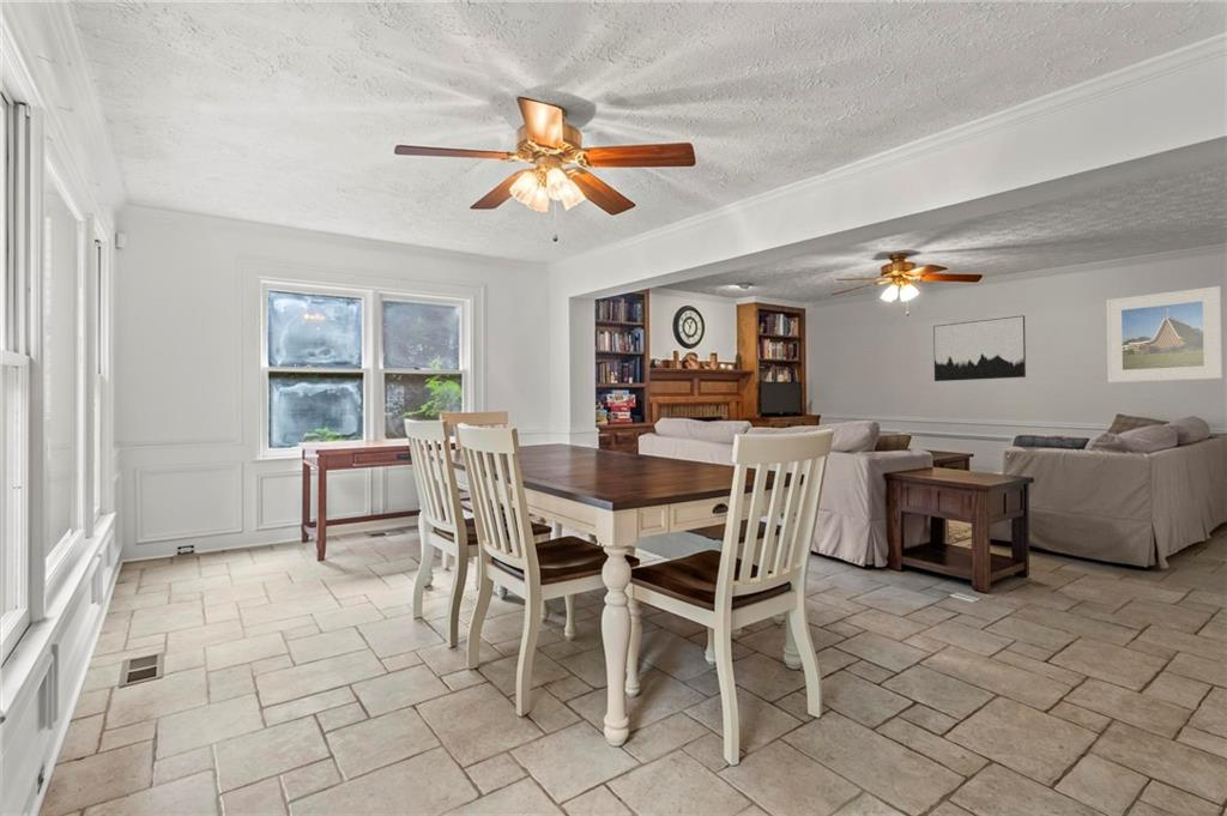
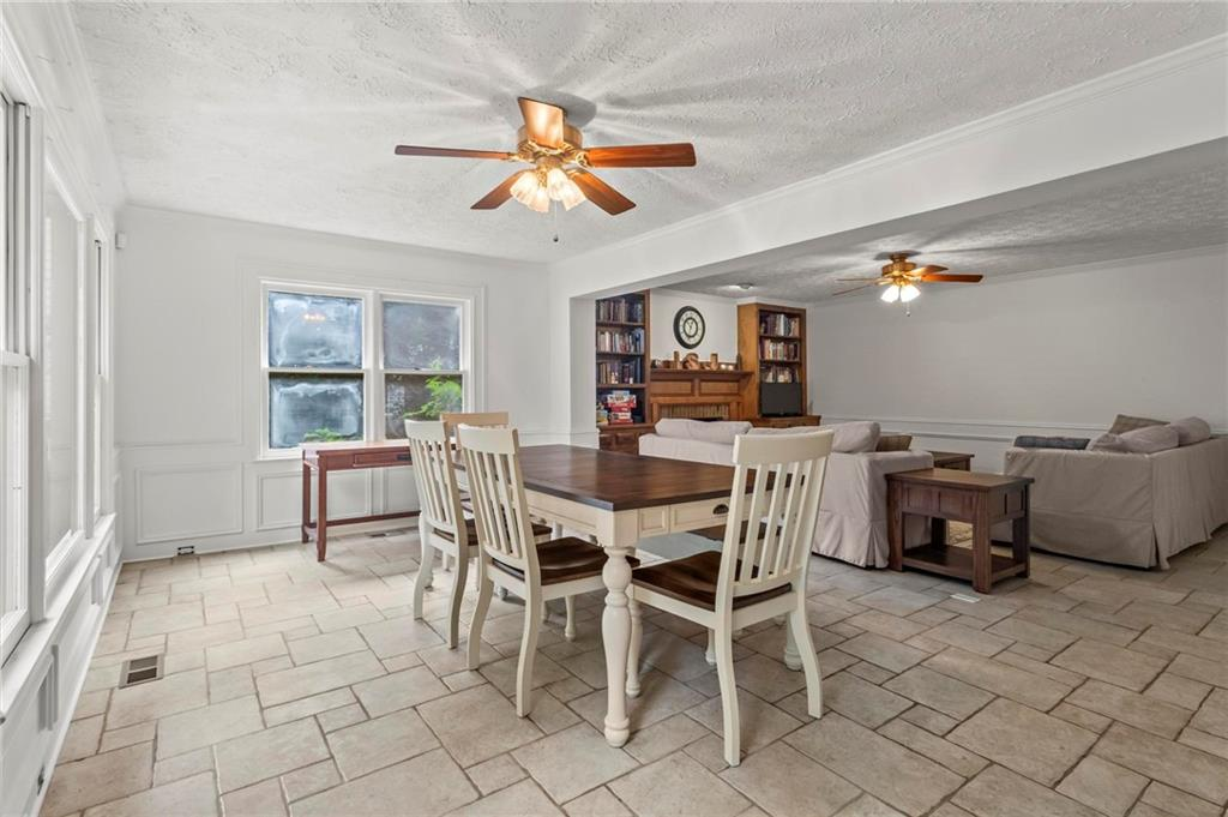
- wall art [932,314,1027,382]
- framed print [1106,285,1223,383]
